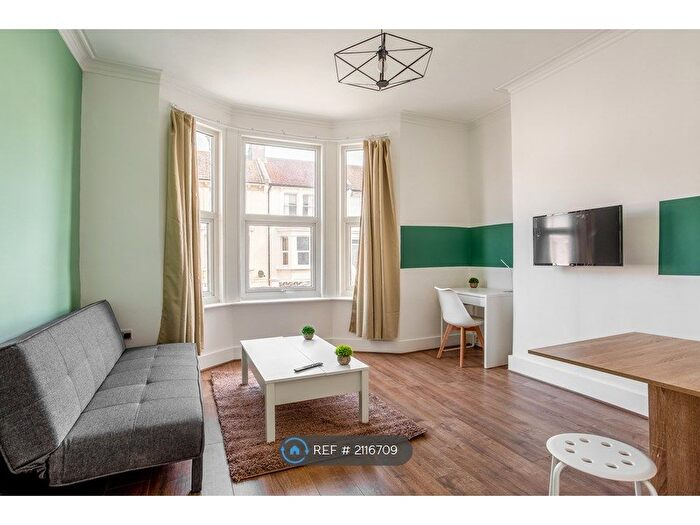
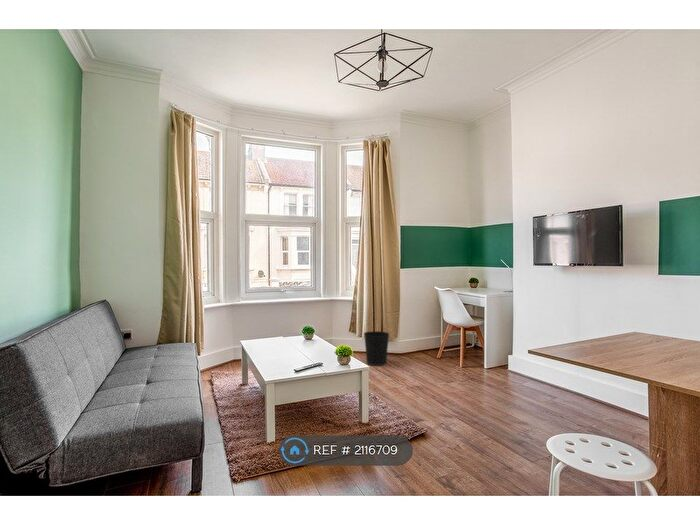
+ wastebasket [363,330,390,367]
